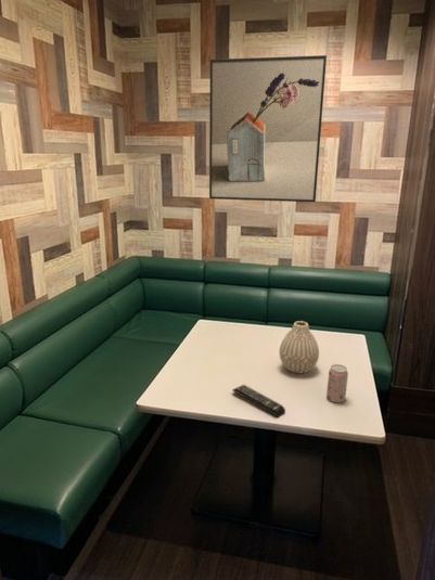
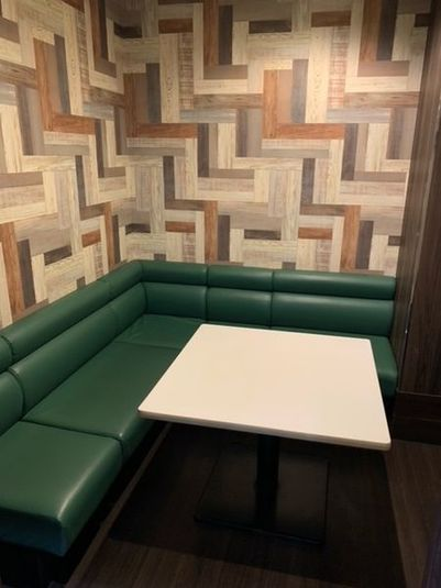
- beverage can [325,363,349,403]
- remote control [231,384,286,418]
- vase [278,320,320,374]
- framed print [208,54,328,203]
